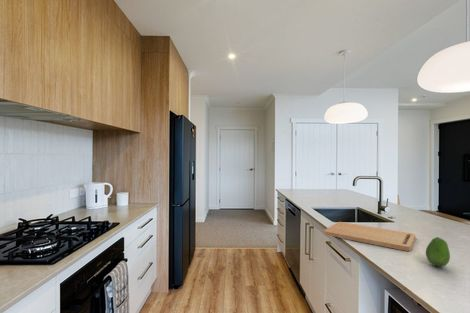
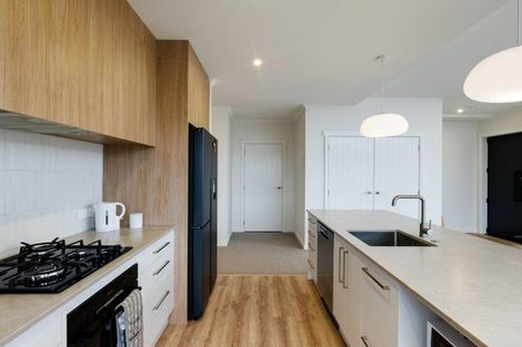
- fruit [425,236,451,268]
- cutting board [323,221,416,252]
